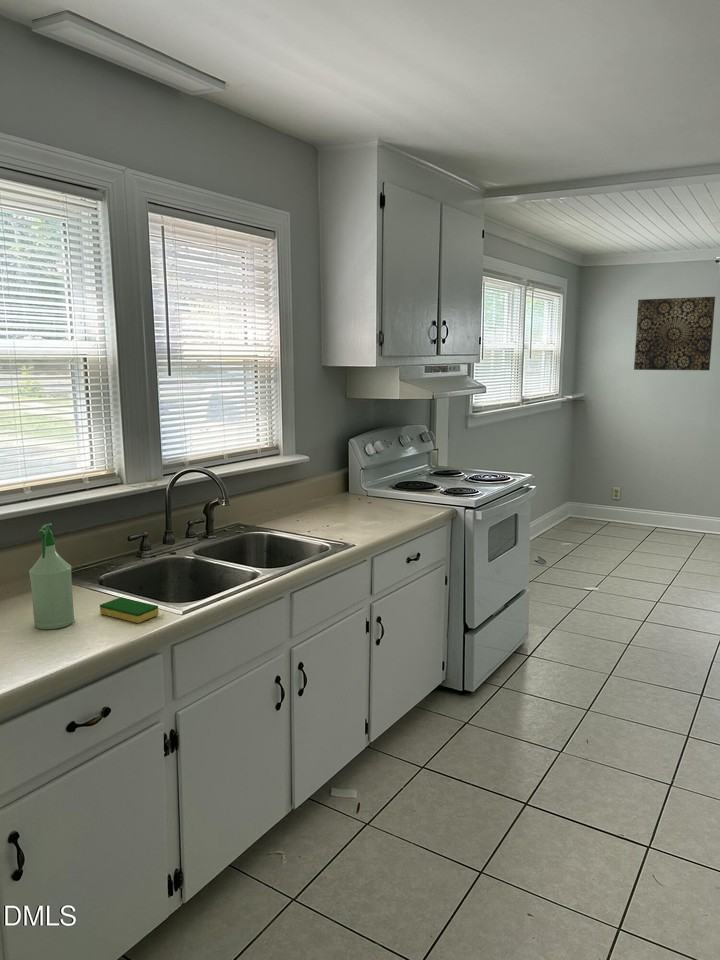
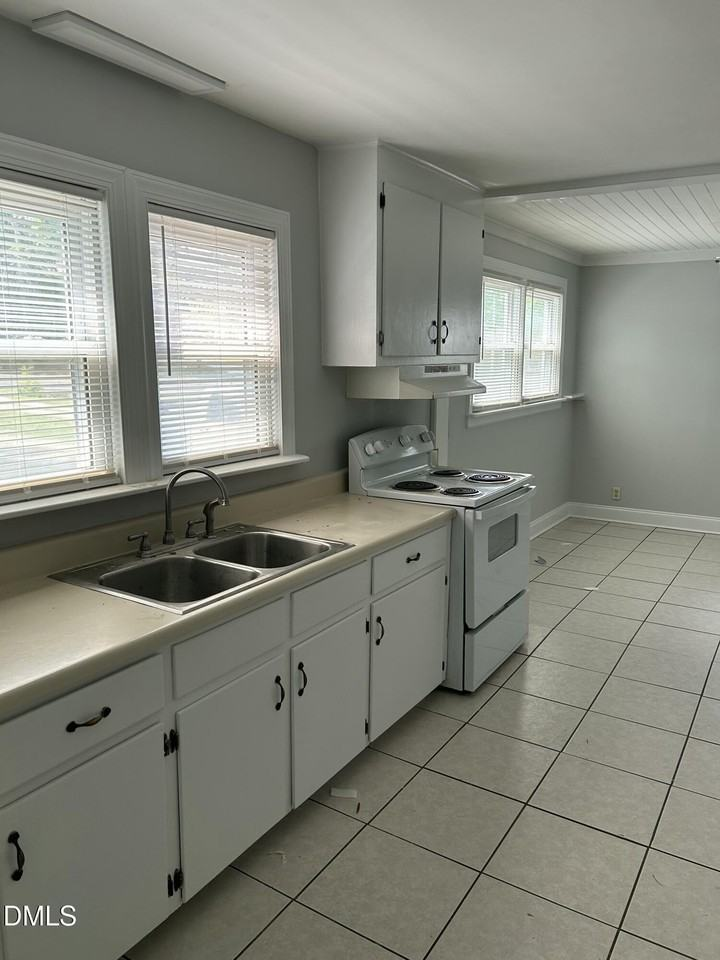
- spray bottle [28,523,75,630]
- wall art [633,296,716,371]
- dish sponge [99,596,160,624]
